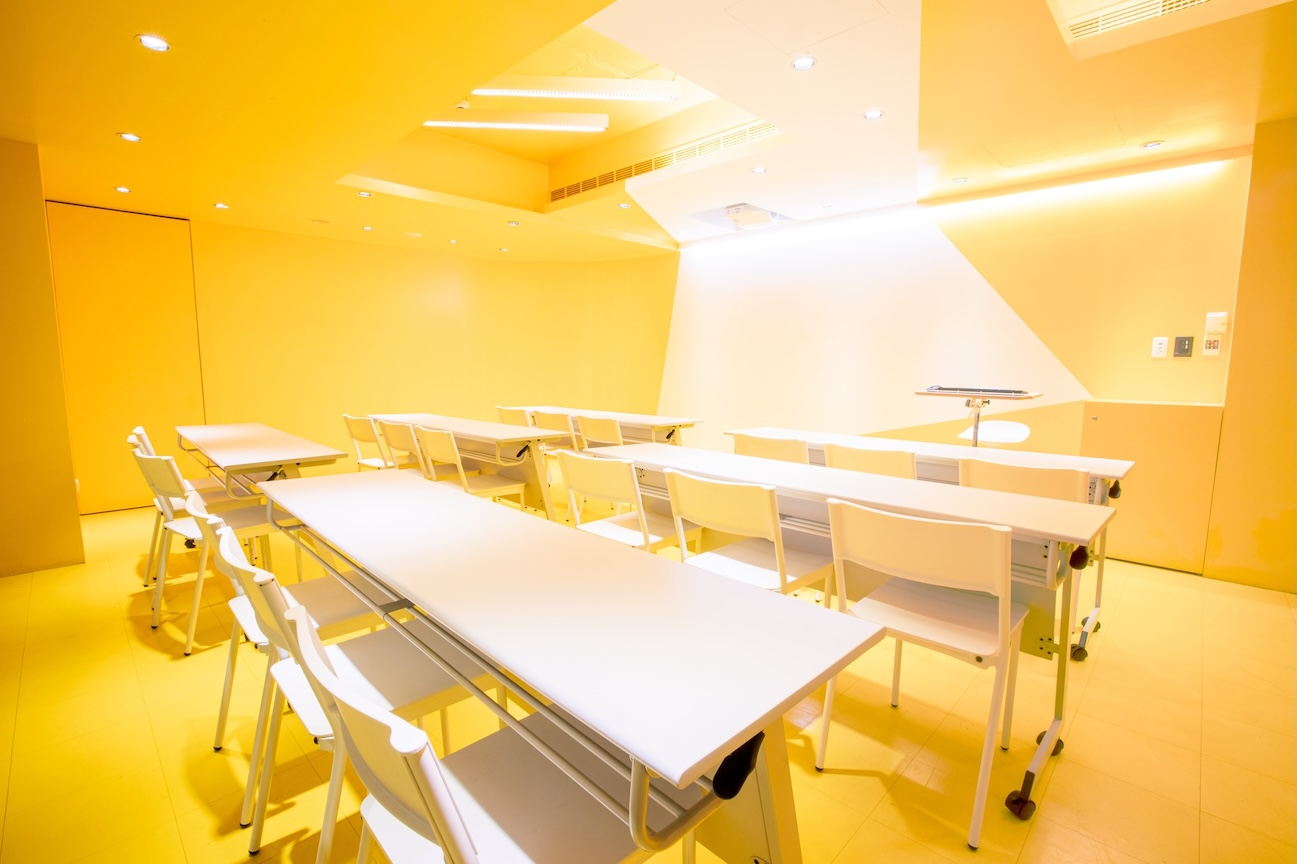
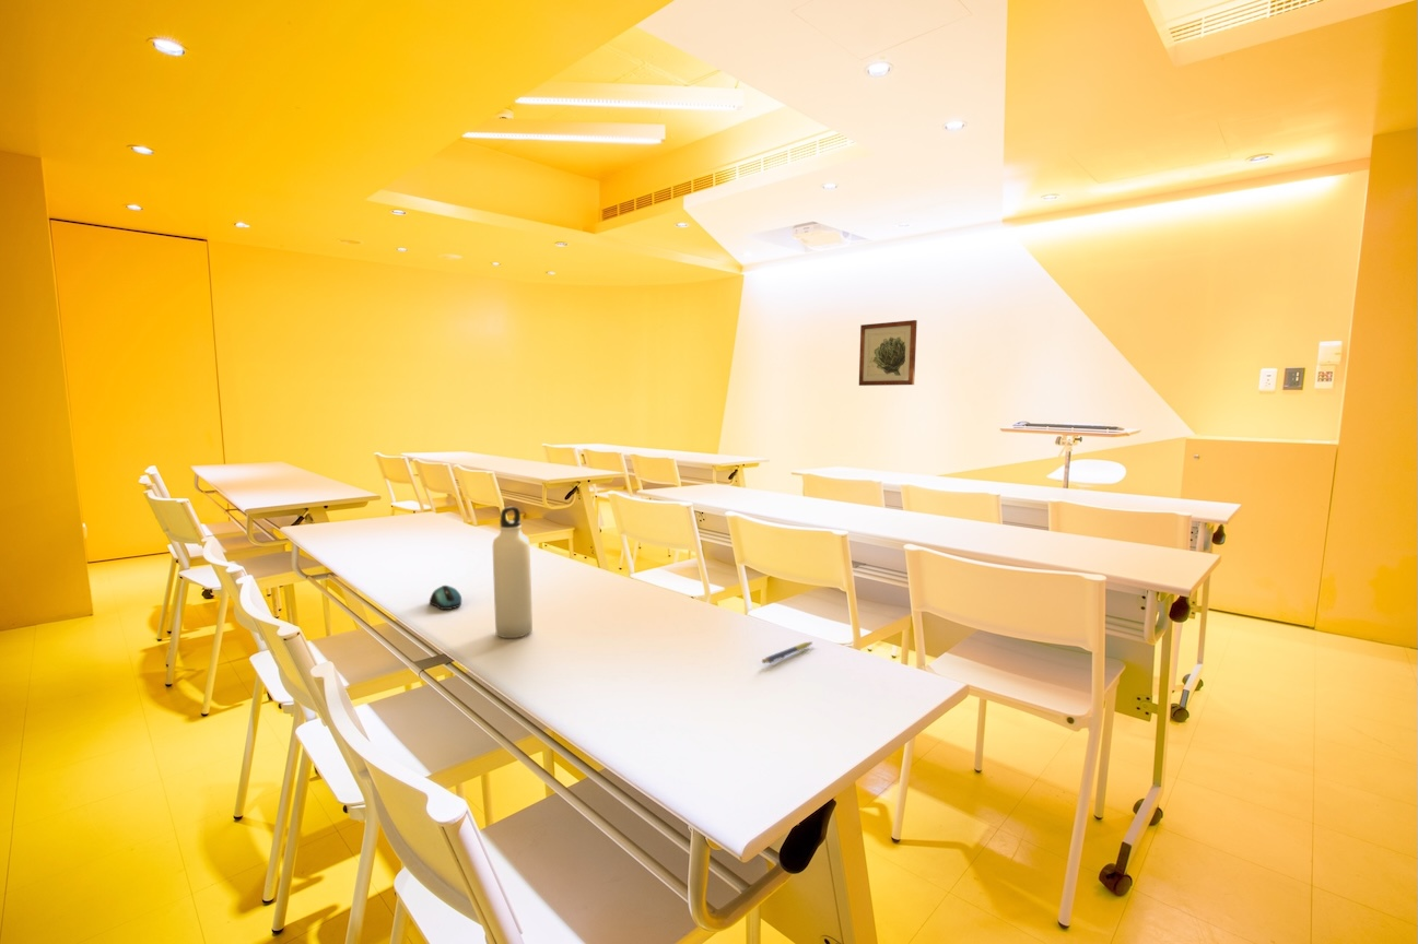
+ water bottle [492,506,534,639]
+ computer mouse [429,585,462,611]
+ pen [761,640,813,664]
+ wall art [858,319,918,387]
